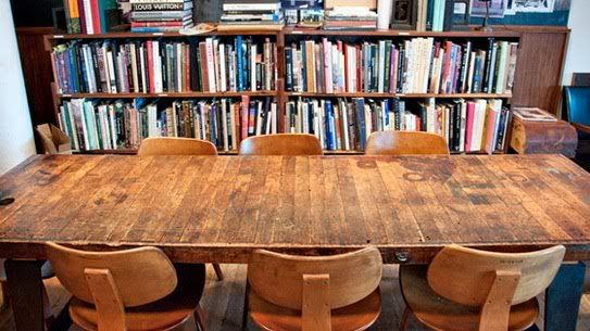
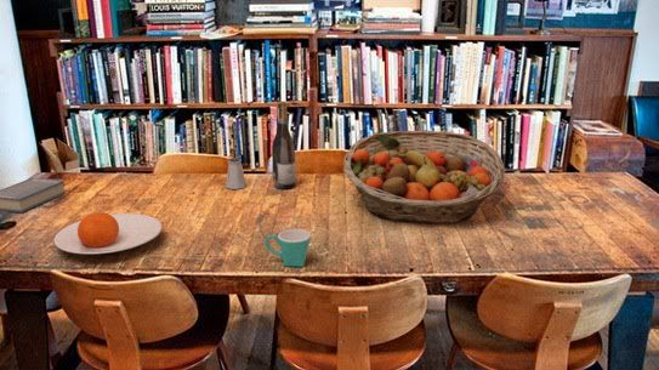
+ fruit basket [342,130,506,224]
+ plate [53,211,164,255]
+ saltshaker [225,156,248,190]
+ mug [263,228,312,268]
+ wine bottle [271,101,297,190]
+ hardback book [0,177,67,214]
